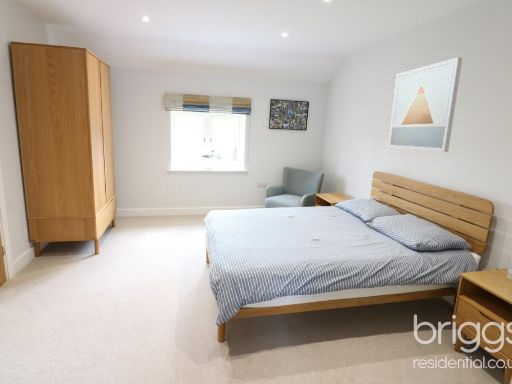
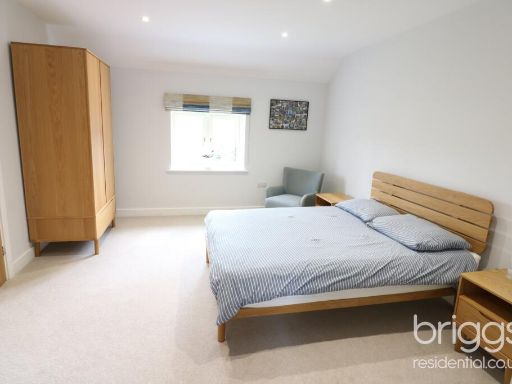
- wall art [387,56,463,153]
